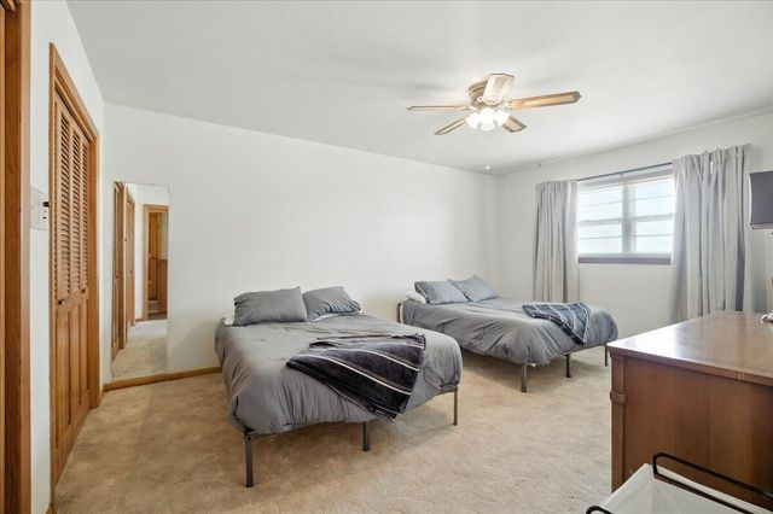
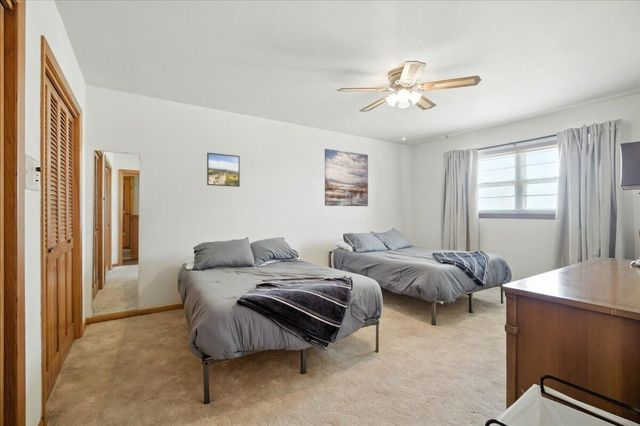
+ wall art [324,148,369,207]
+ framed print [206,152,241,188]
